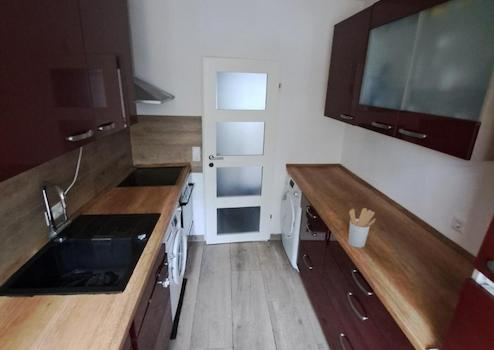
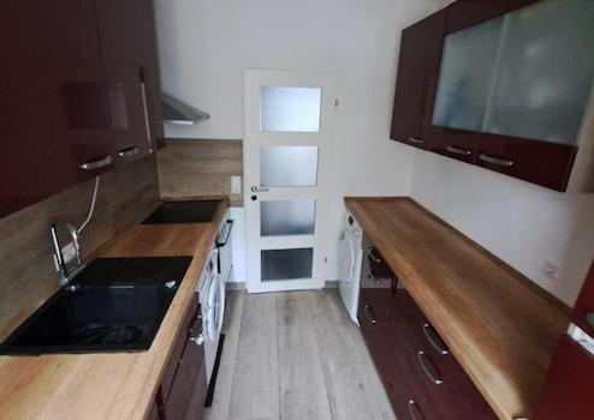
- utensil holder [347,207,376,249]
